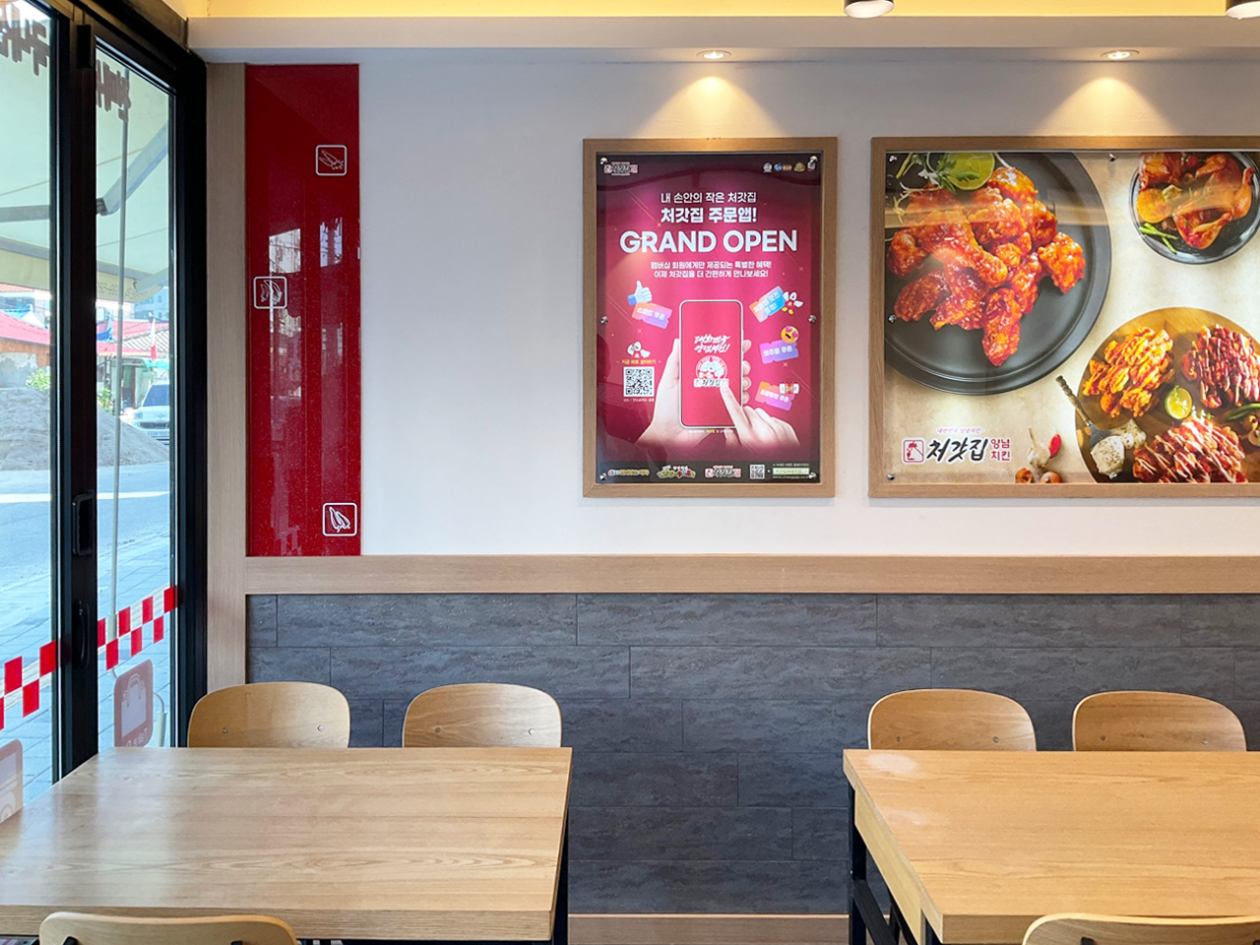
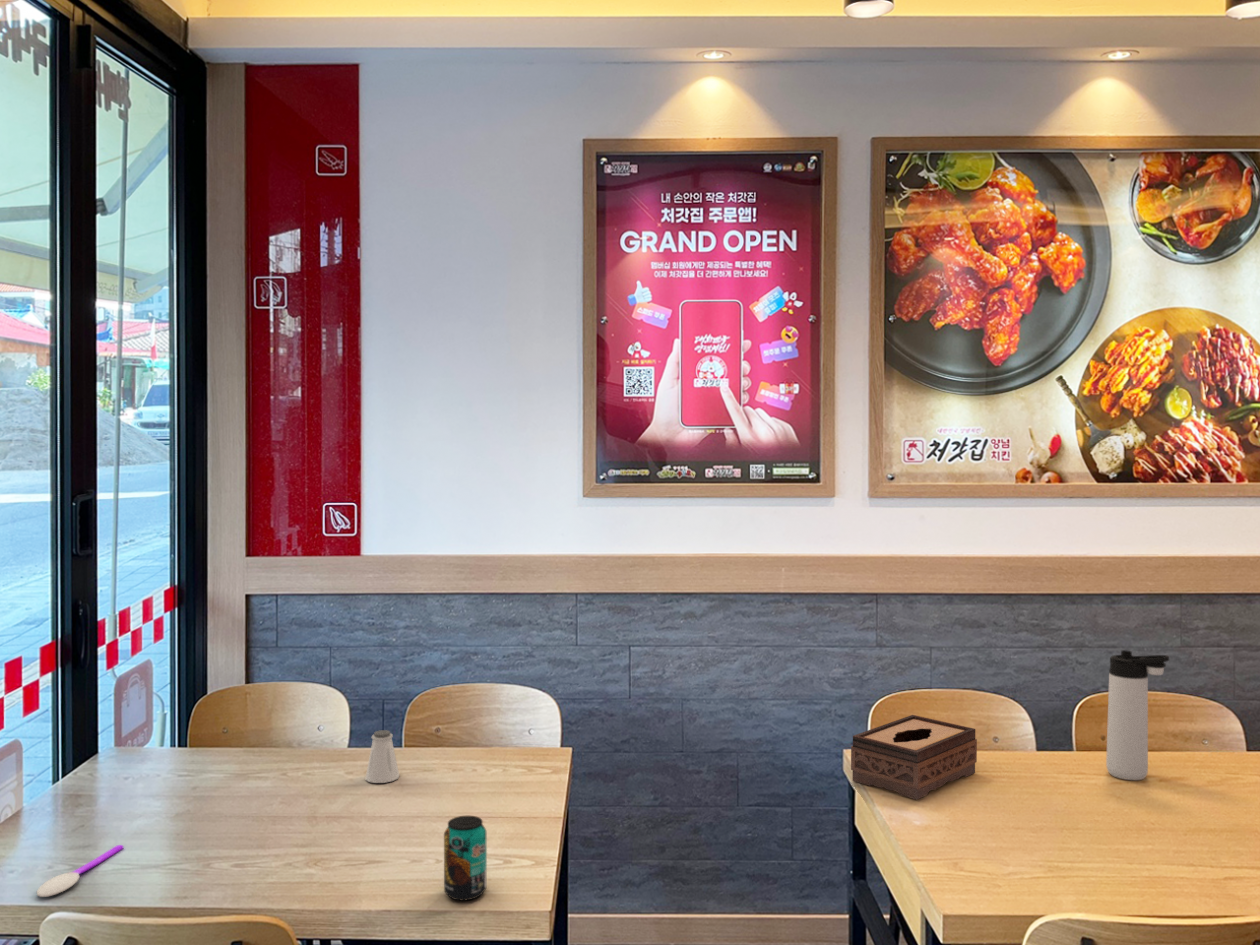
+ spoon [36,844,125,898]
+ beverage can [443,815,488,902]
+ thermos bottle [1105,649,1170,781]
+ saltshaker [364,729,401,784]
+ tissue box [850,714,978,800]
